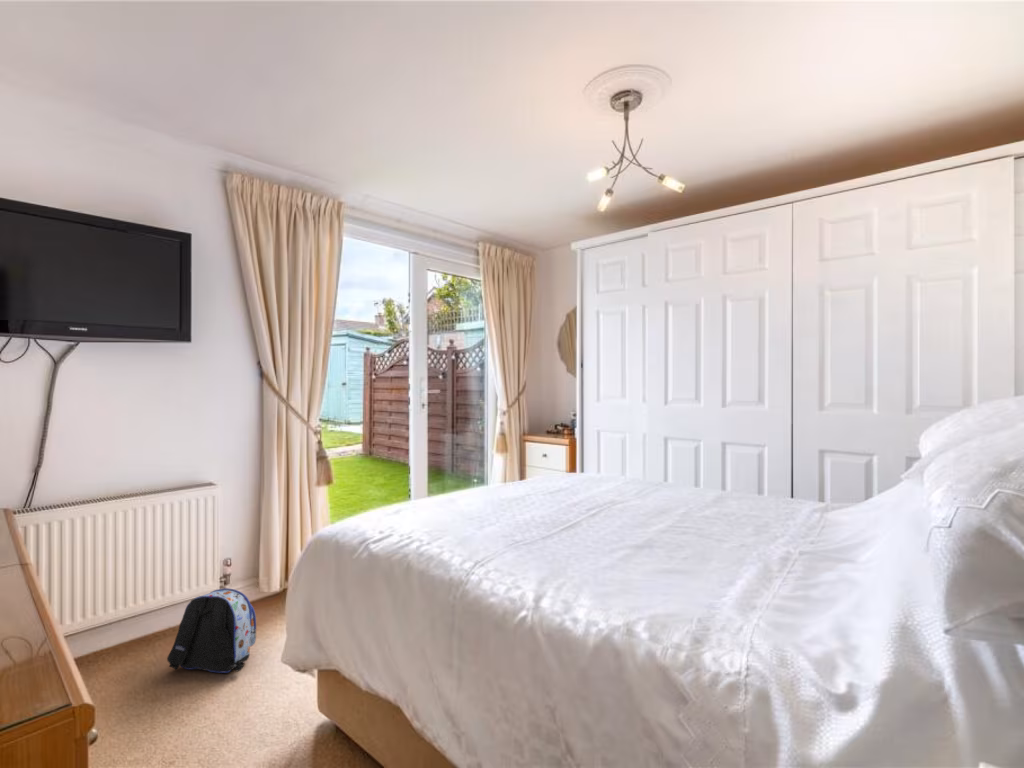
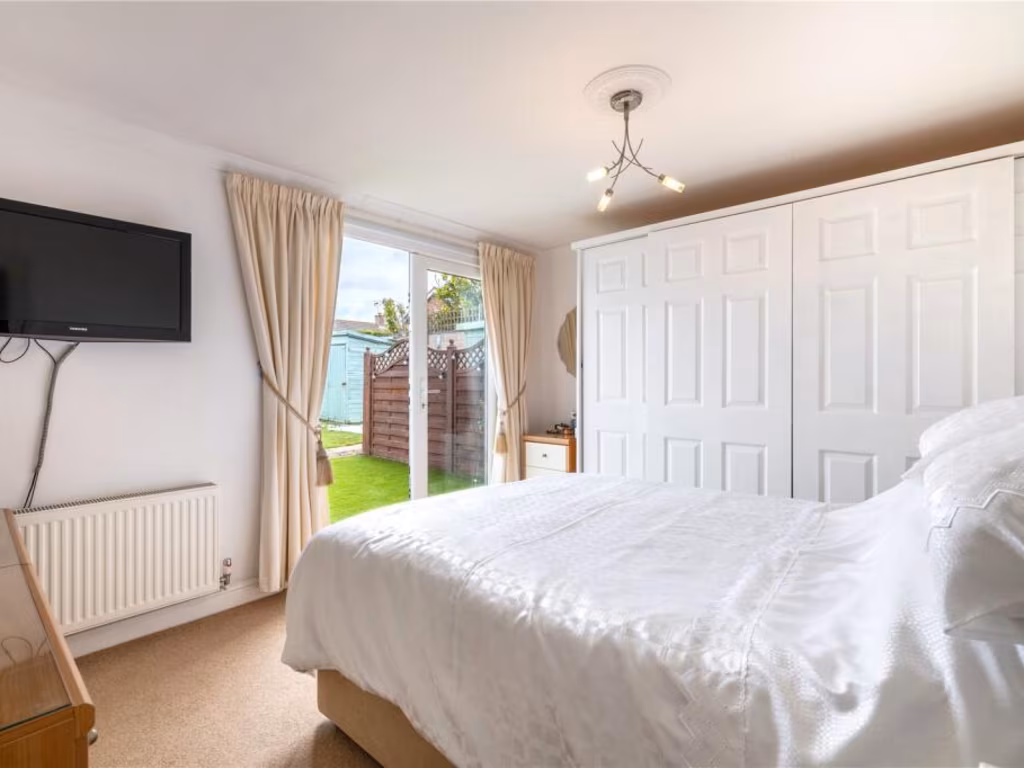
- backpack [166,588,257,674]
